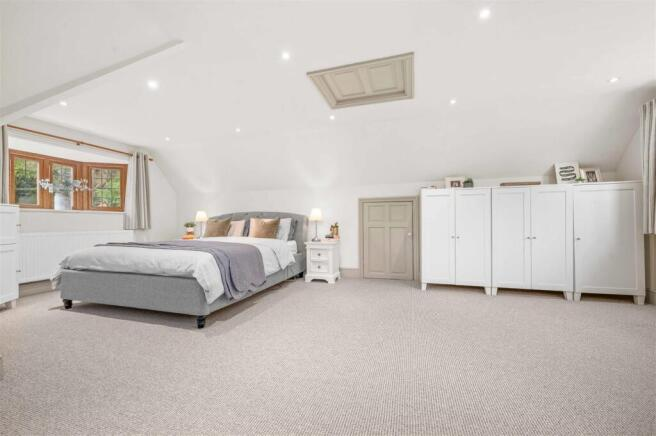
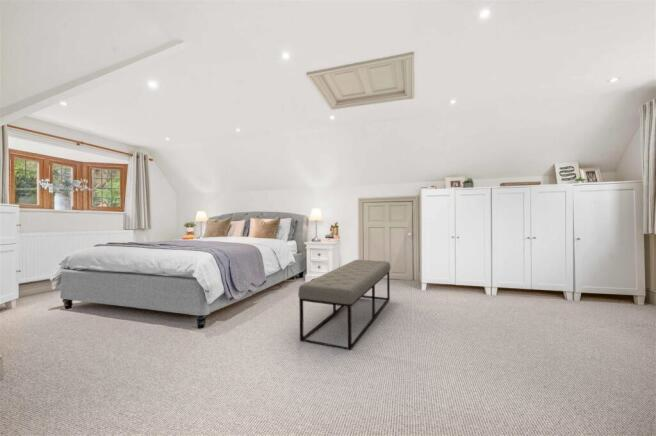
+ bench [297,259,391,351]
